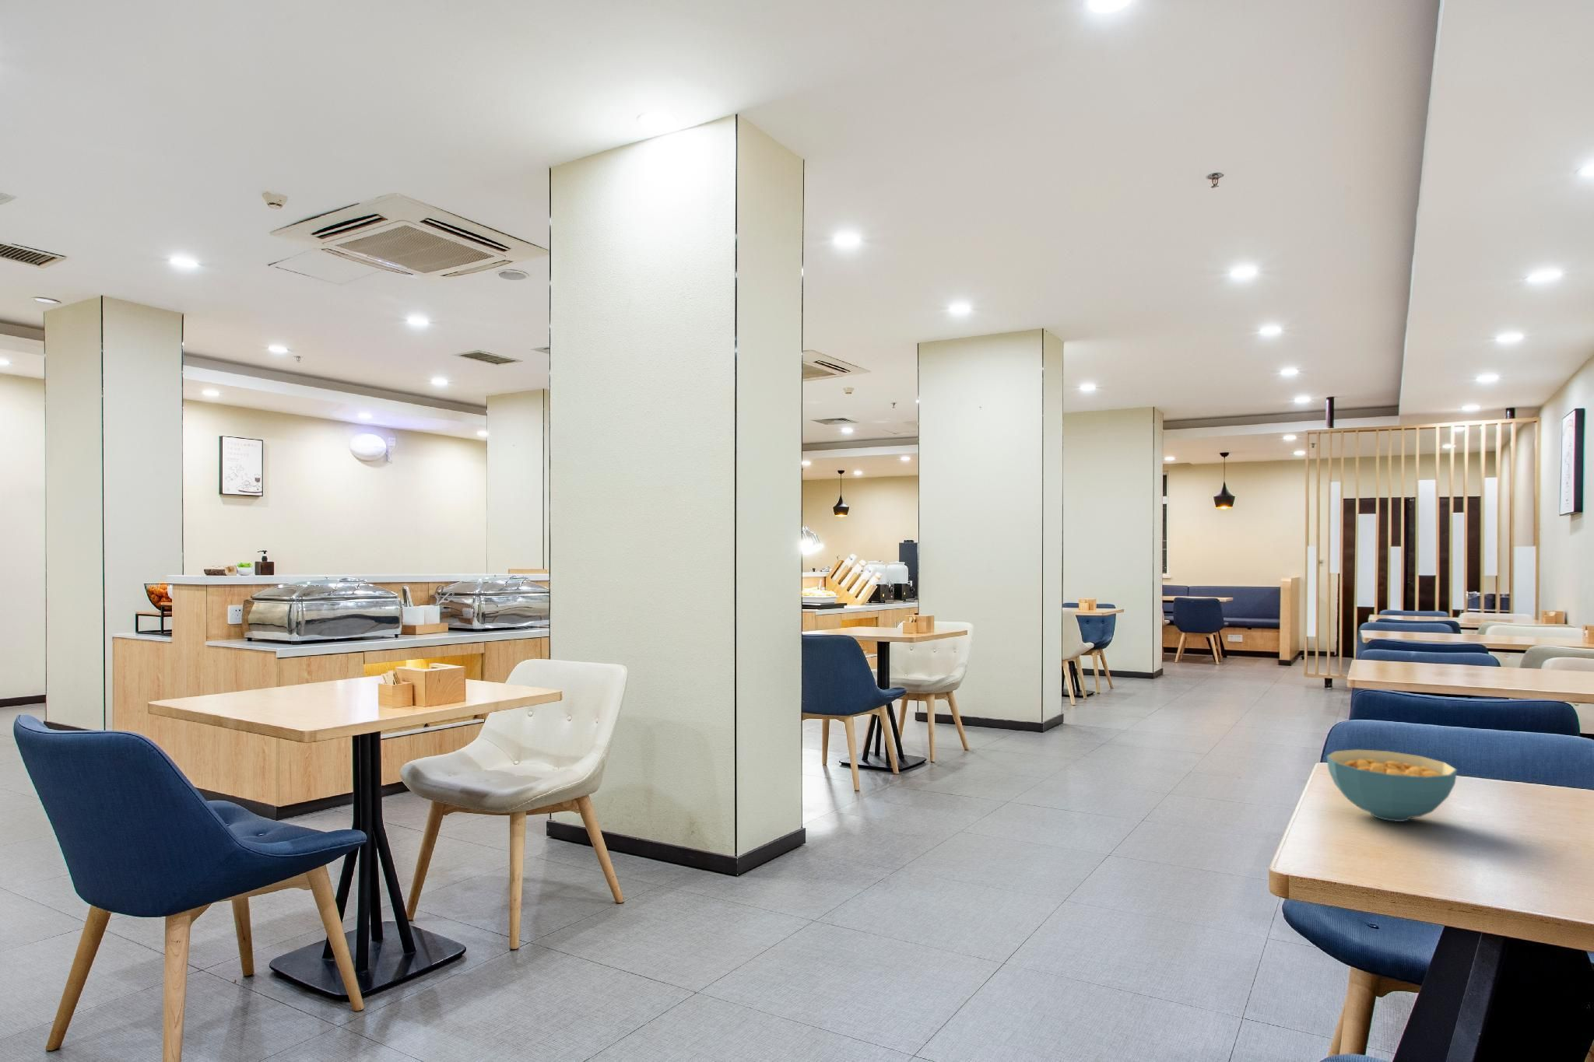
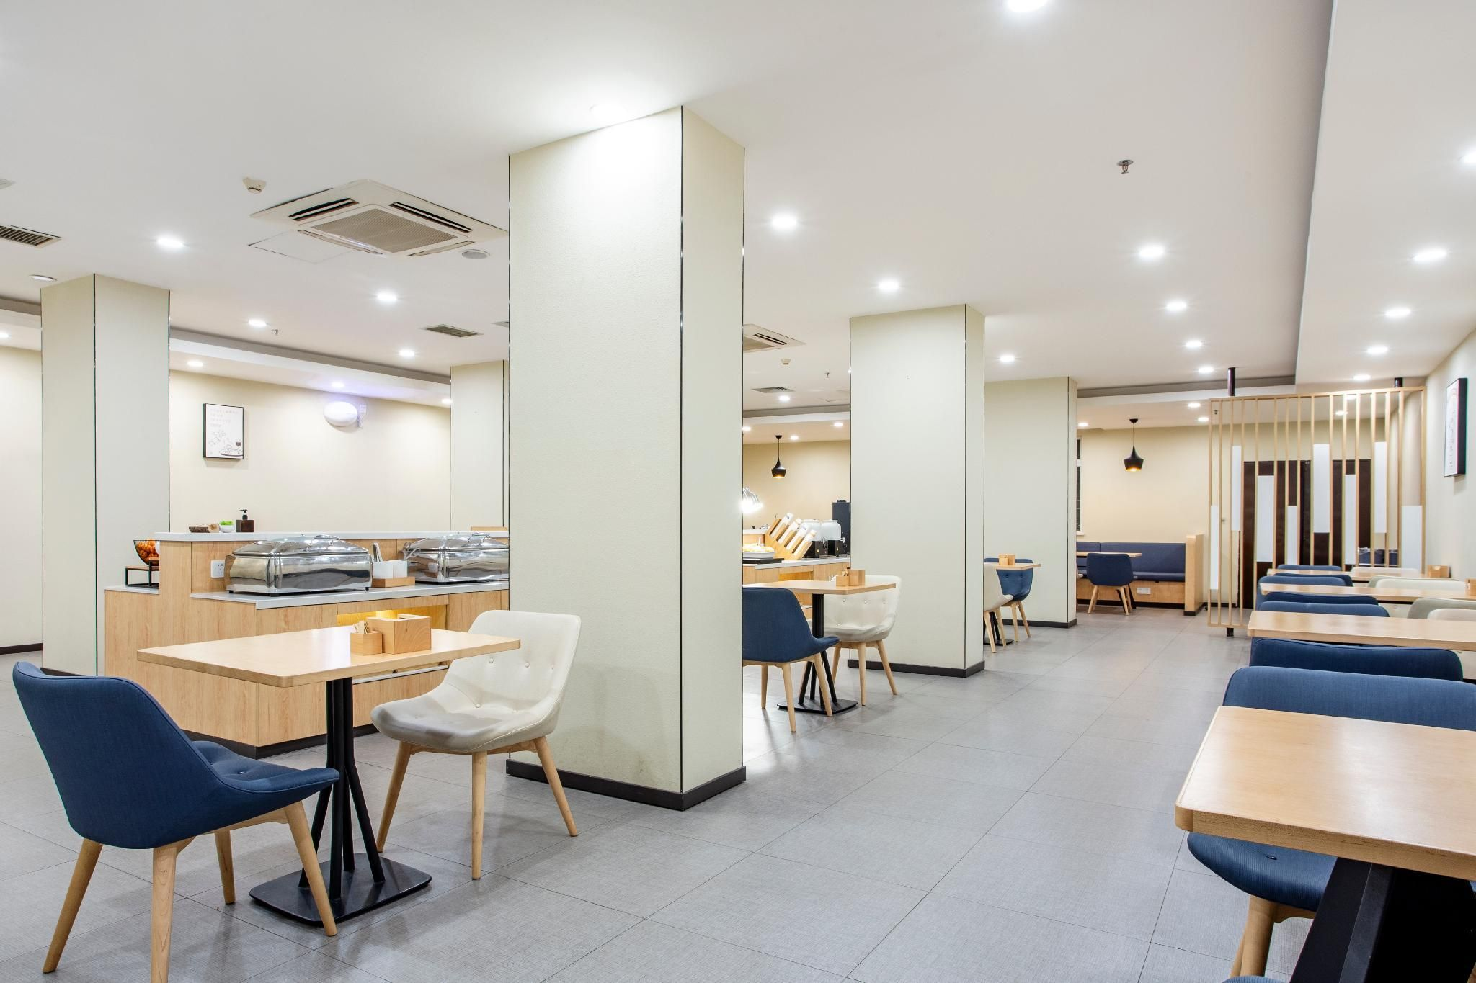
- cereal bowl [1325,748,1458,823]
